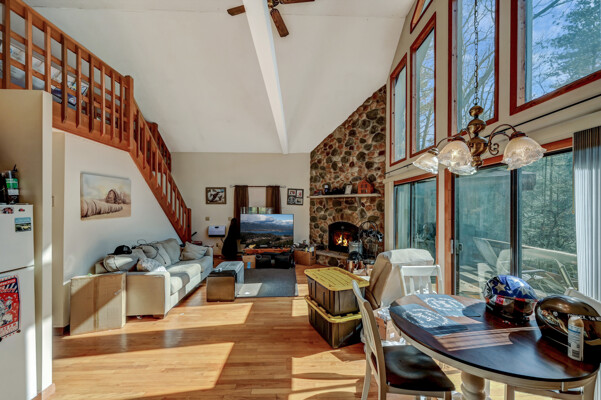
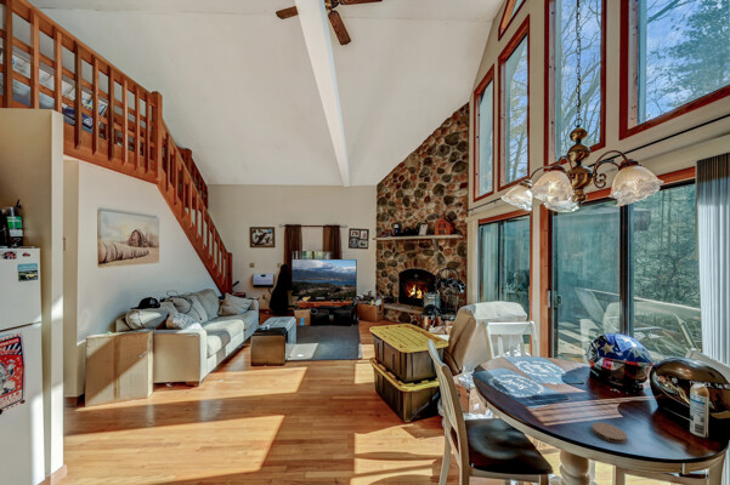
+ coaster [592,421,628,444]
